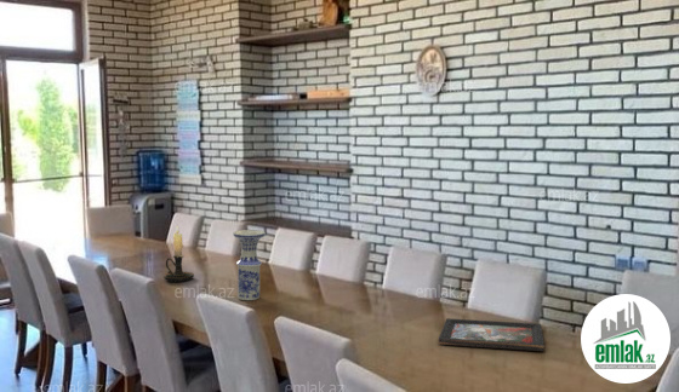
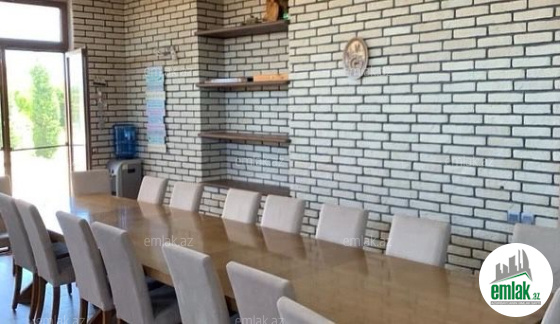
- decorative tray [438,317,546,352]
- candle holder [162,224,195,283]
- vase [233,229,267,301]
